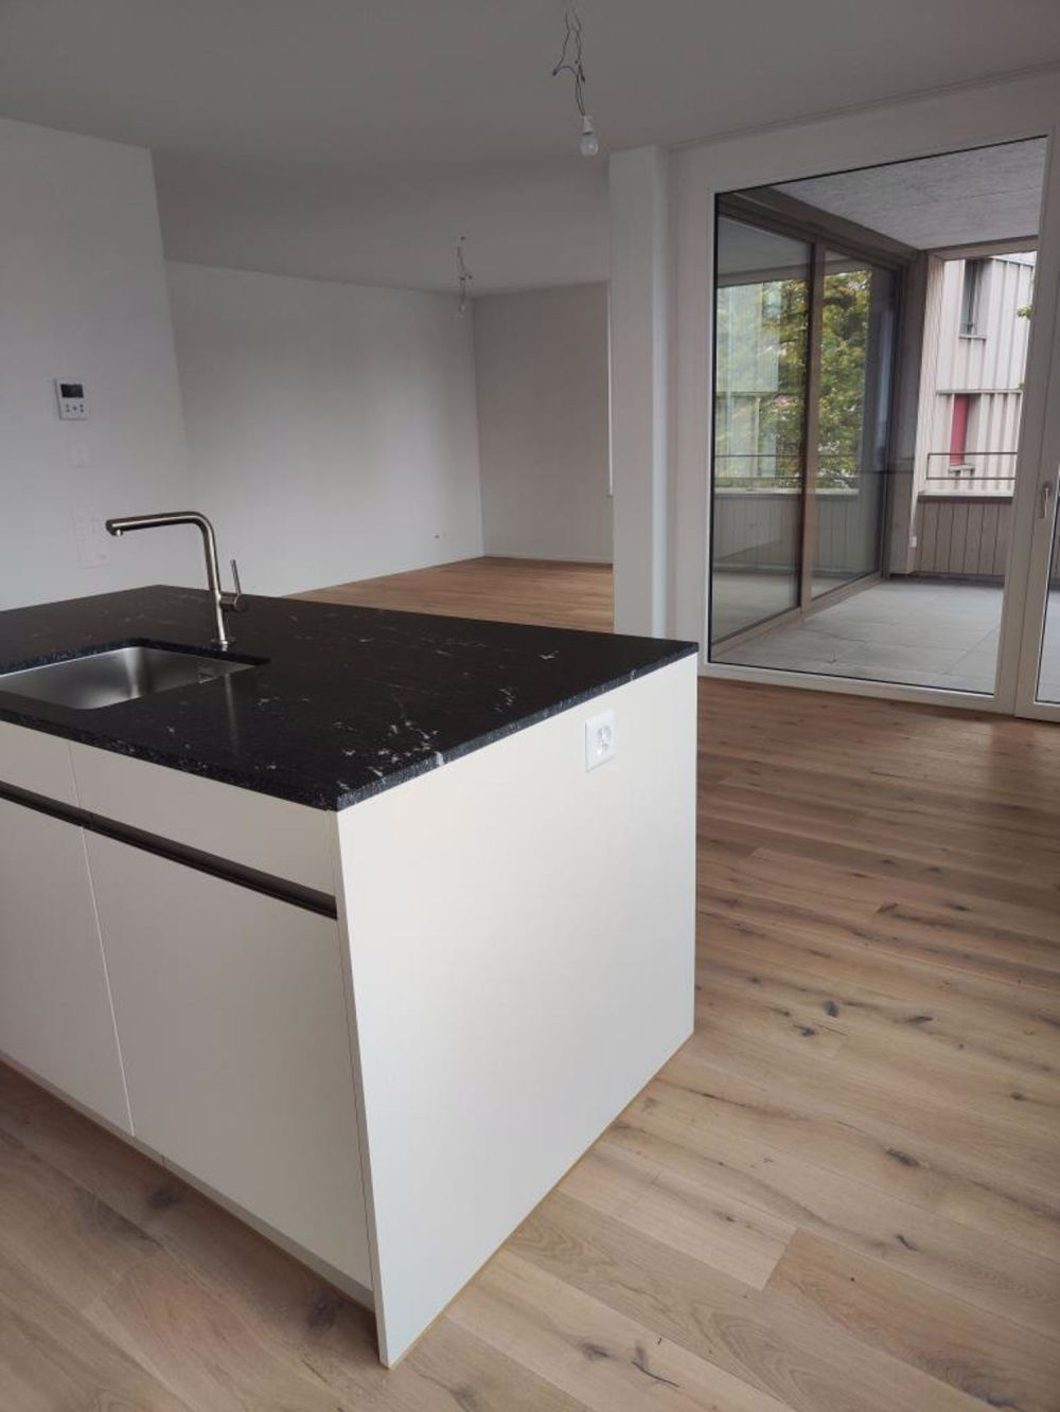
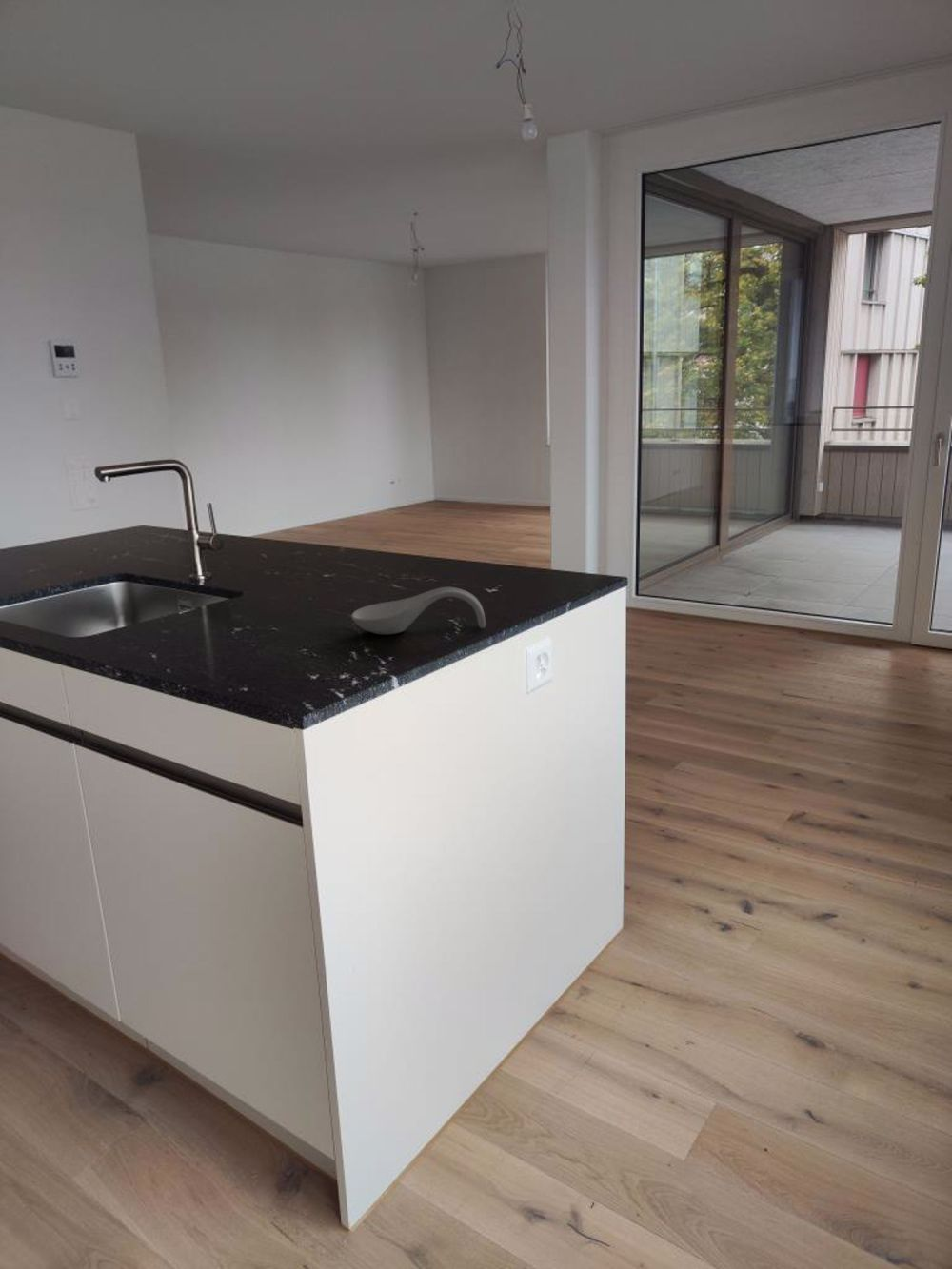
+ spoon rest [350,586,486,635]
